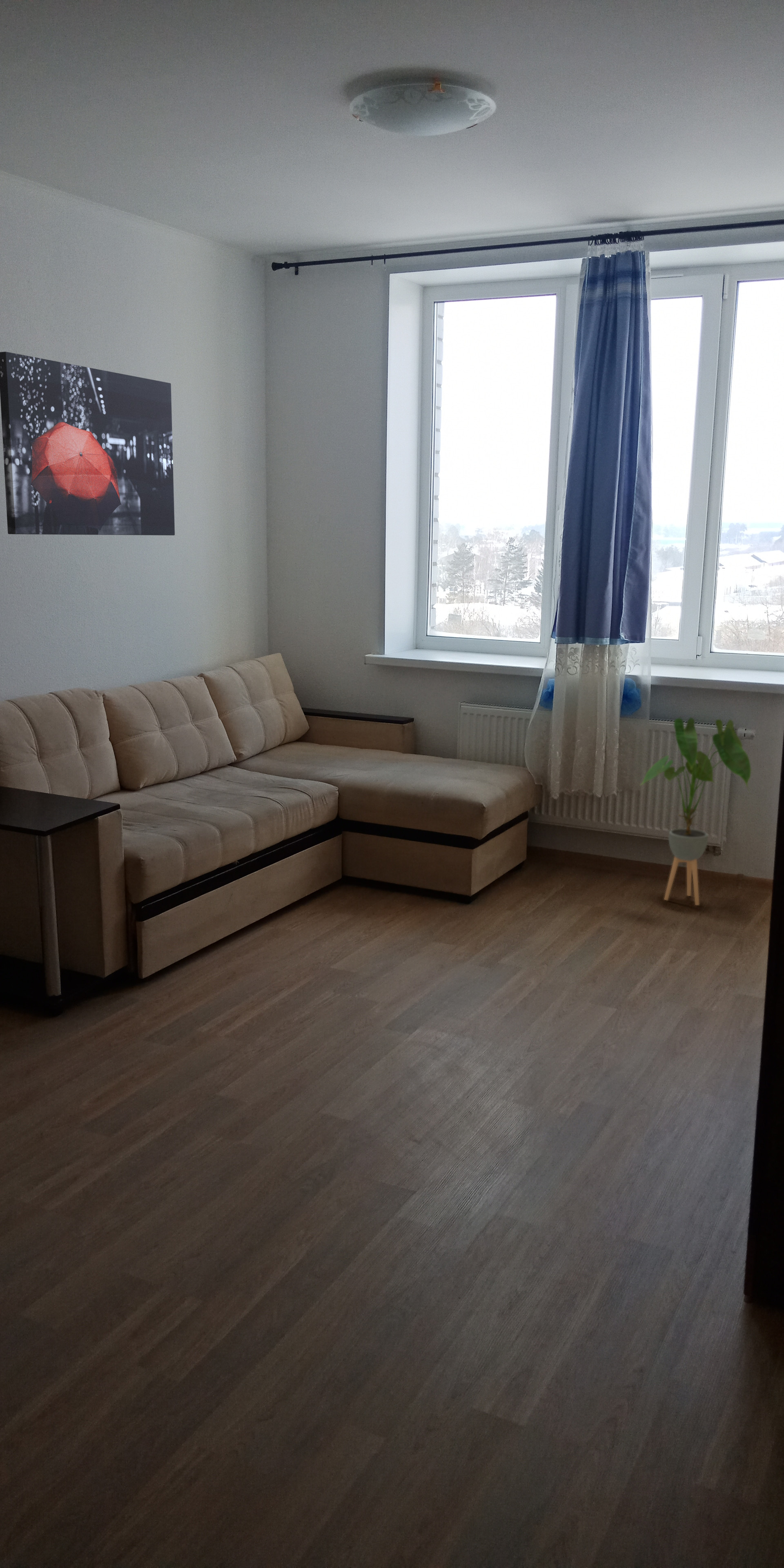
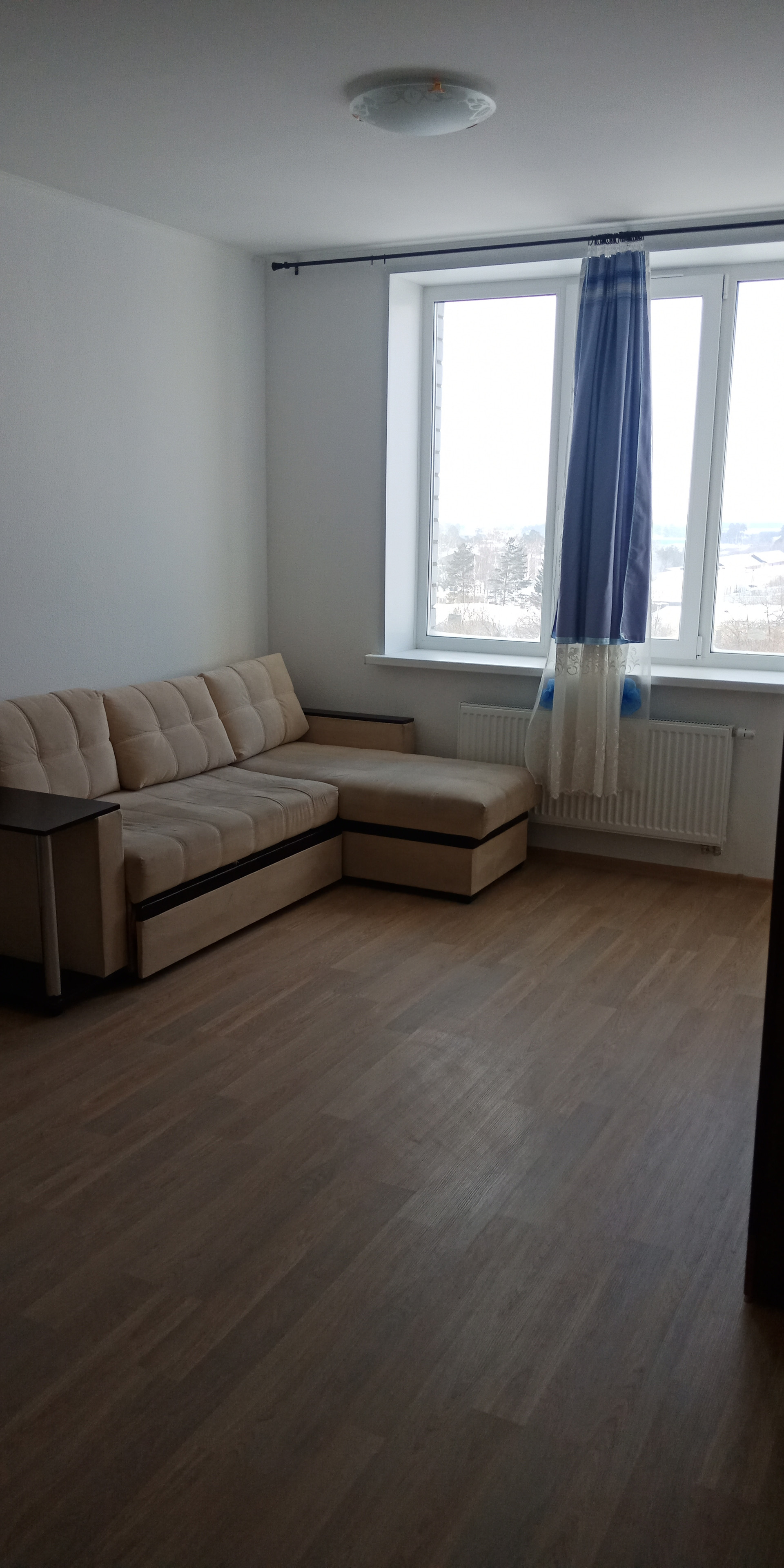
- wall art [0,351,175,536]
- house plant [639,717,751,906]
